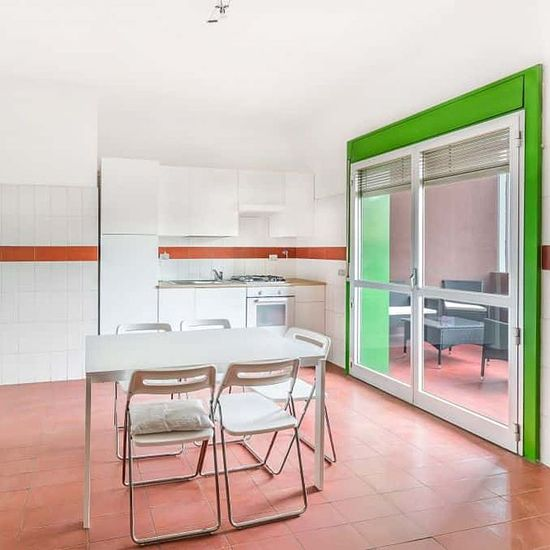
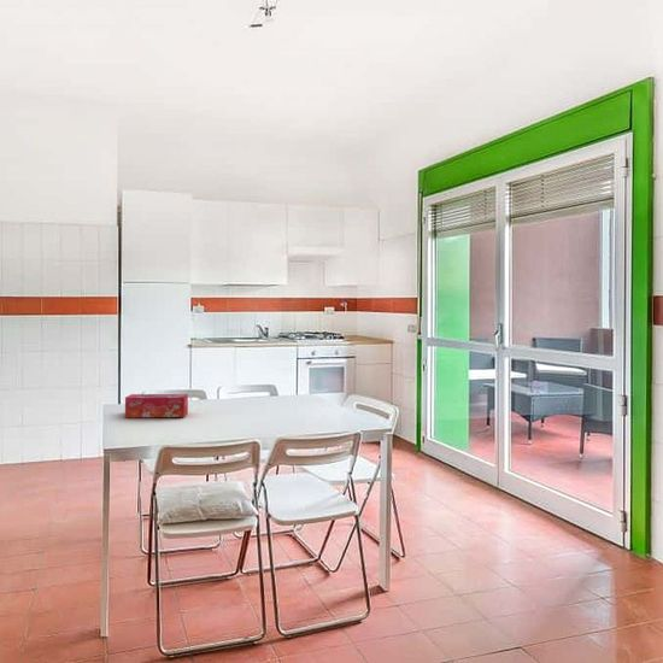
+ tissue box [124,393,189,418]
